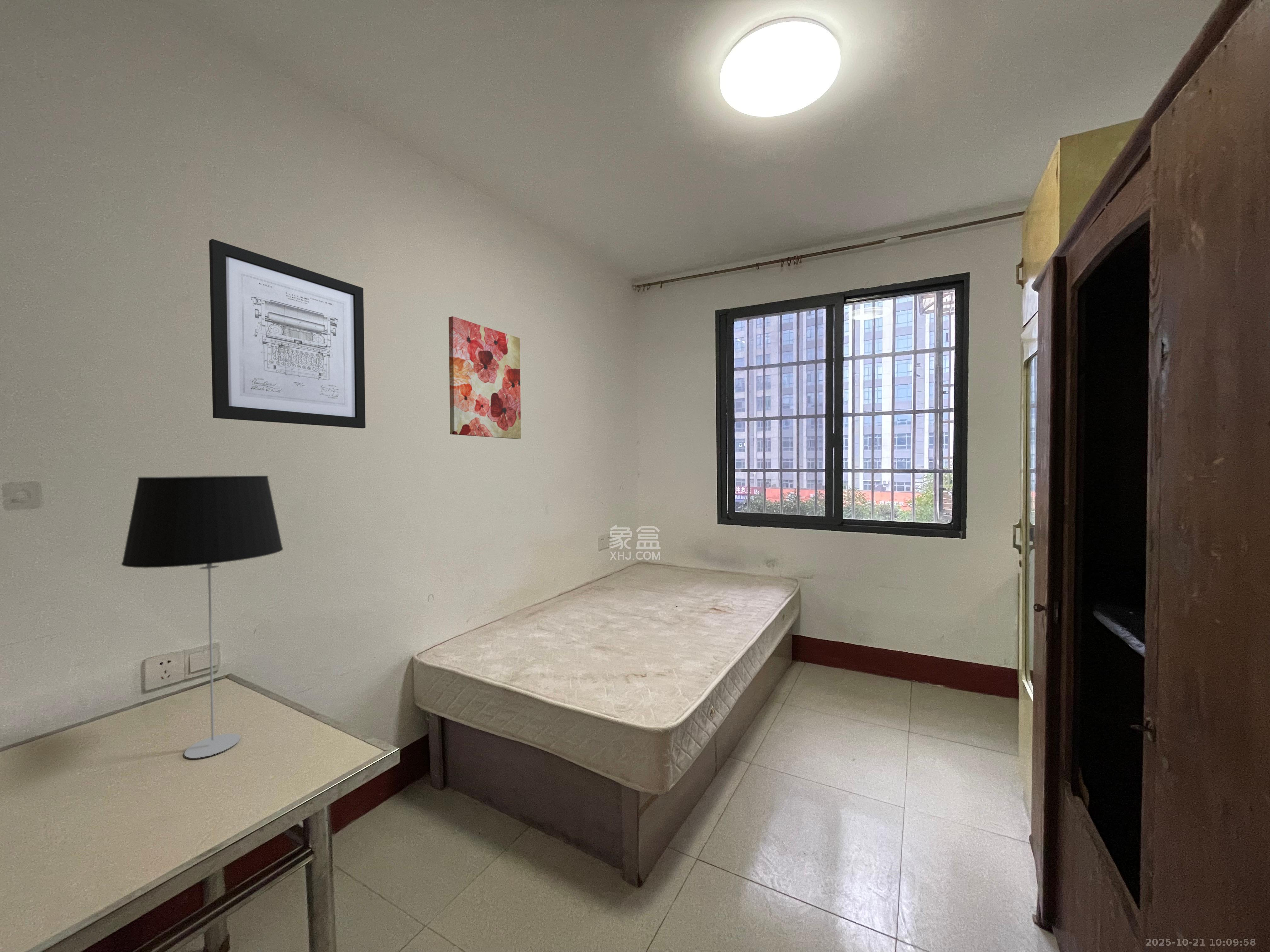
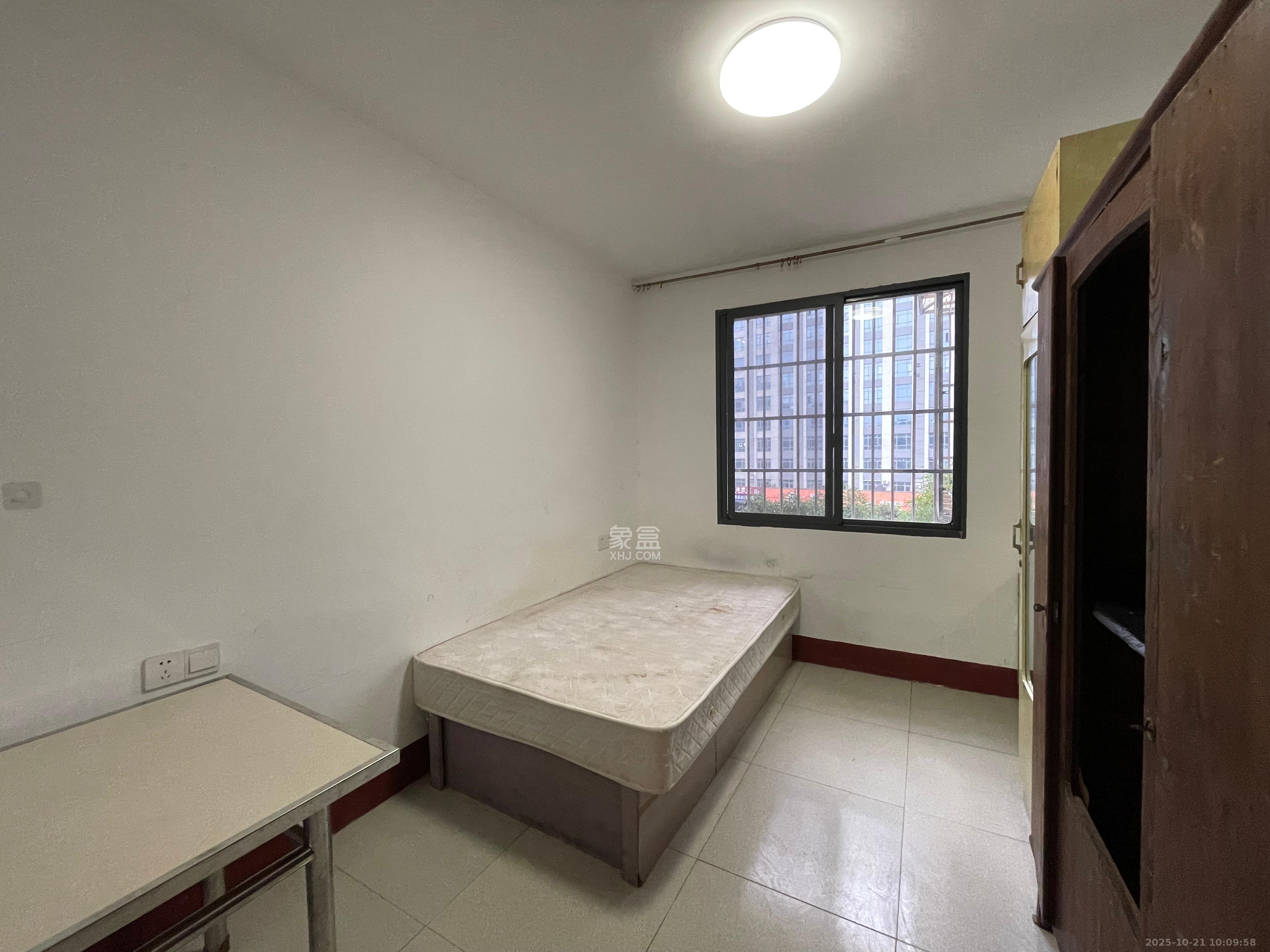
- wall art [448,316,521,439]
- table lamp [121,475,283,758]
- wall art [209,238,366,429]
